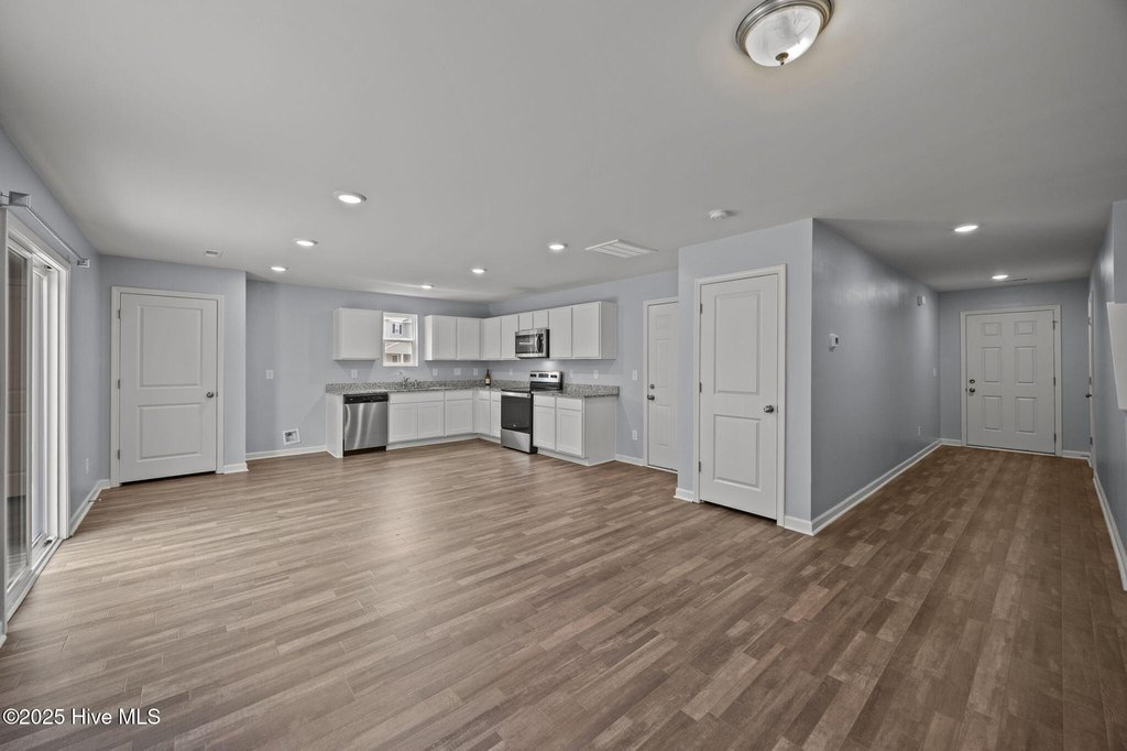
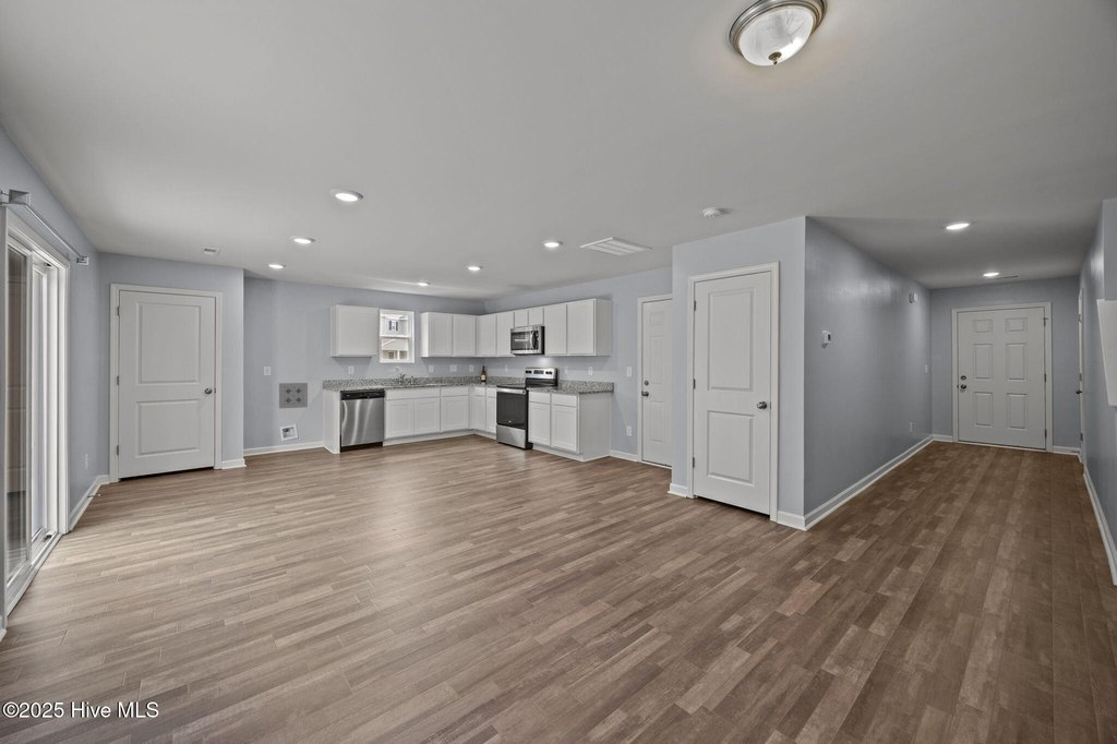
+ wall art [278,382,309,410]
